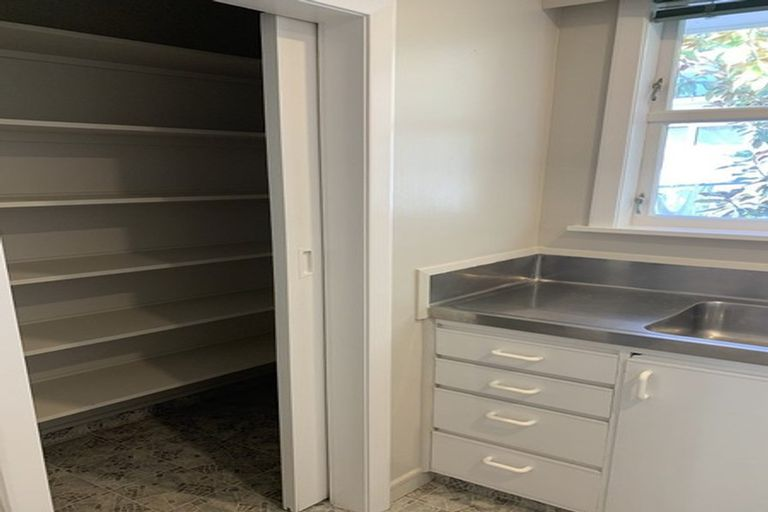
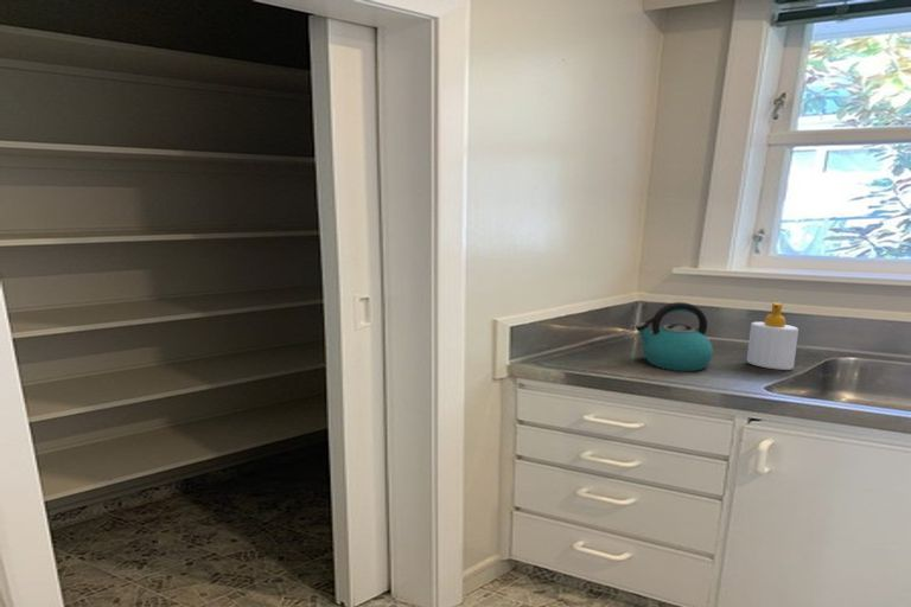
+ soap bottle [746,301,799,371]
+ kettle [635,301,714,372]
